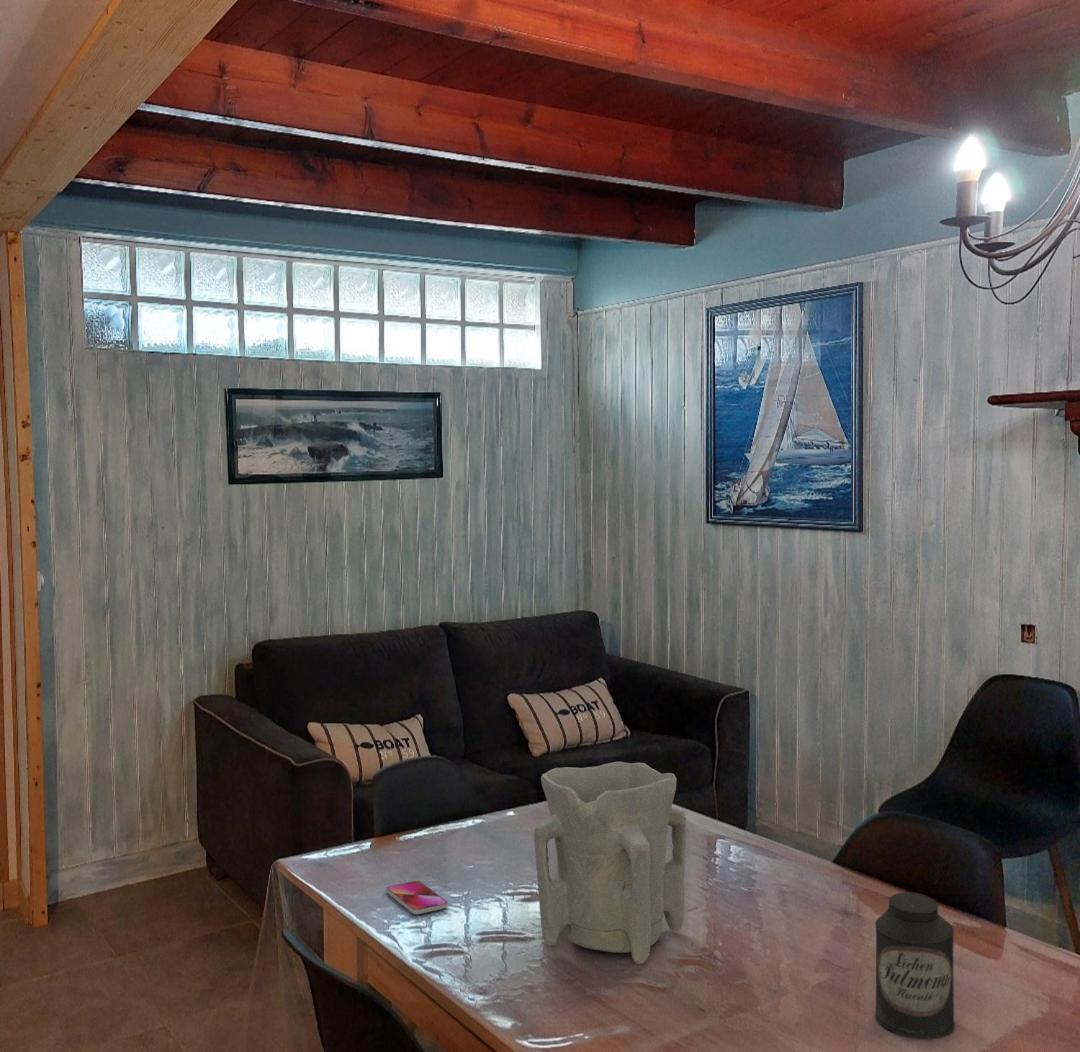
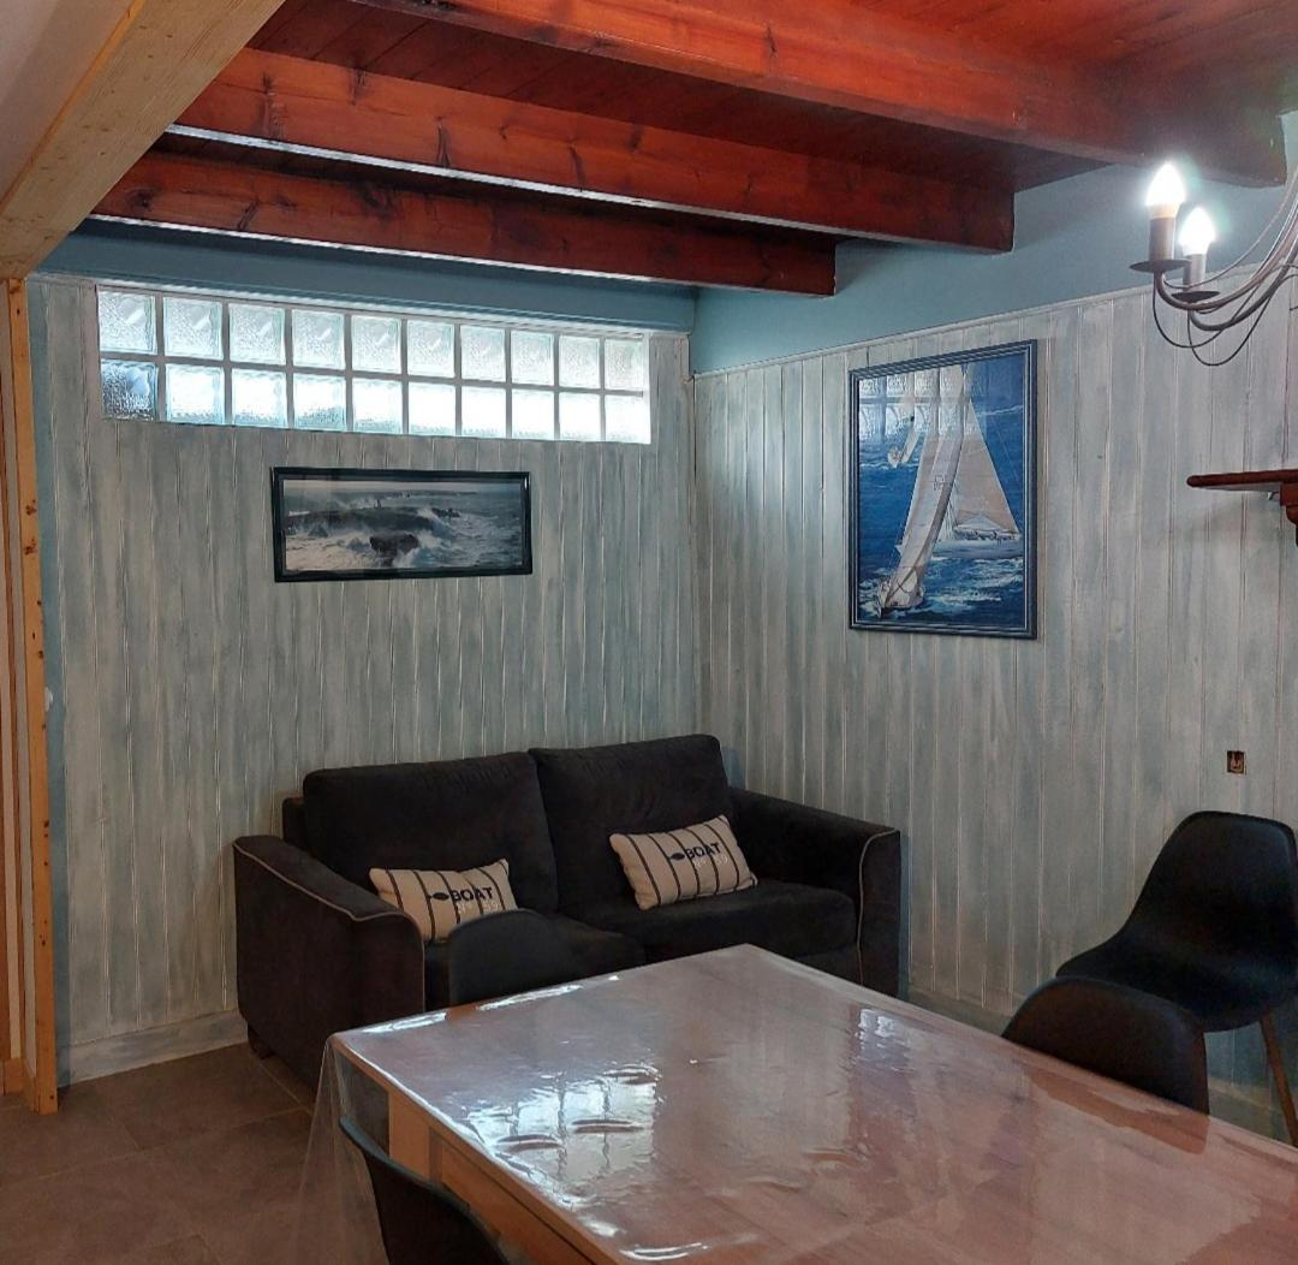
- vase [533,761,687,965]
- smartphone [385,880,449,915]
- canister [874,891,956,1040]
